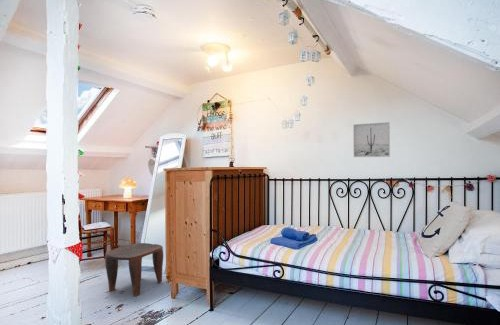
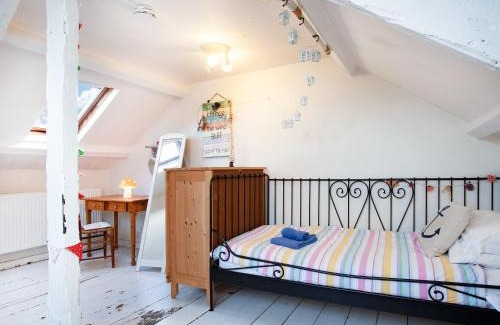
- wall art [352,121,391,158]
- stool [104,242,164,297]
